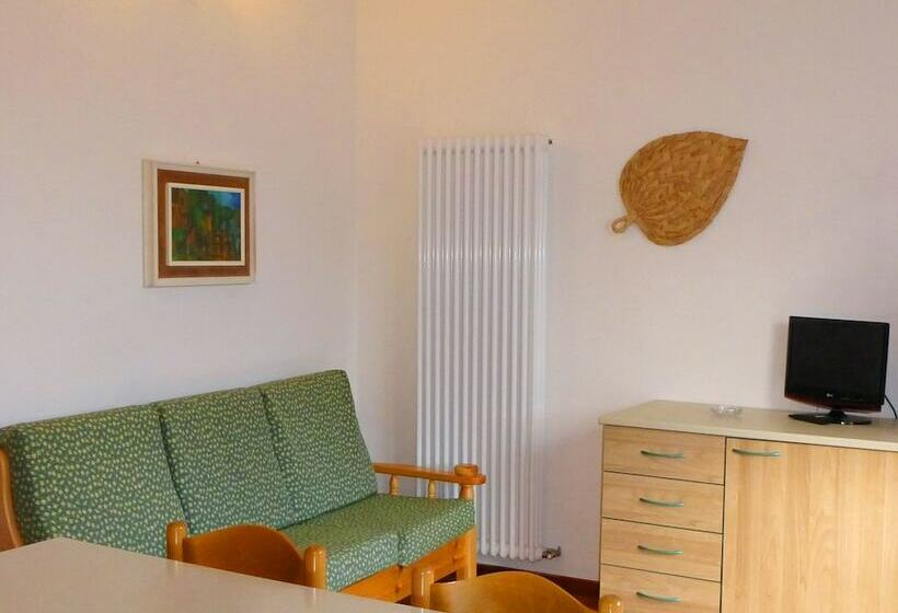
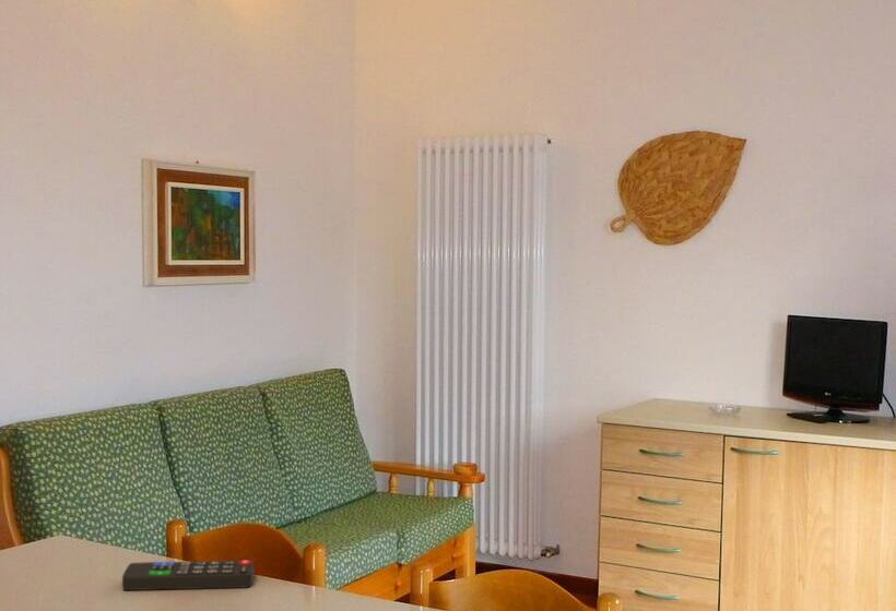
+ remote control [121,559,255,591]
